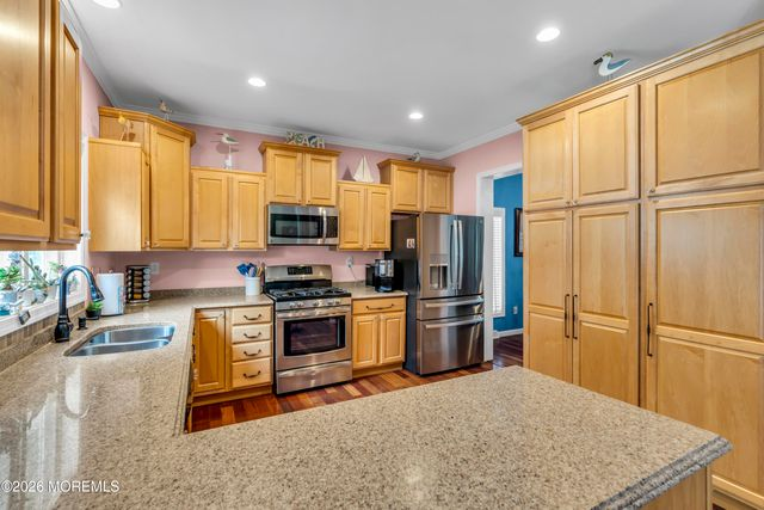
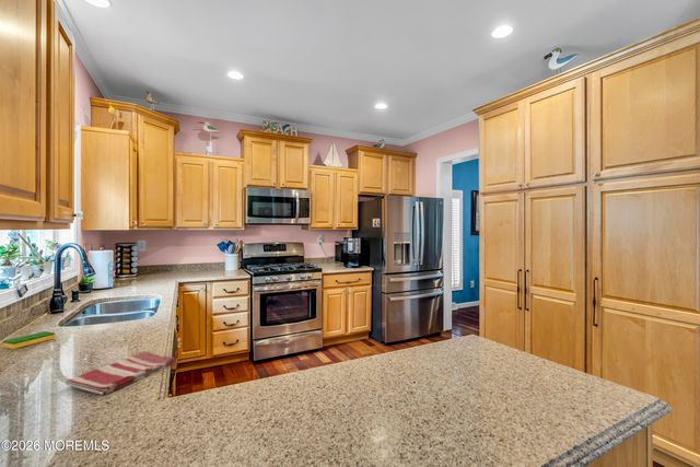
+ dish towel [65,350,176,396]
+ dish sponge [2,330,56,350]
